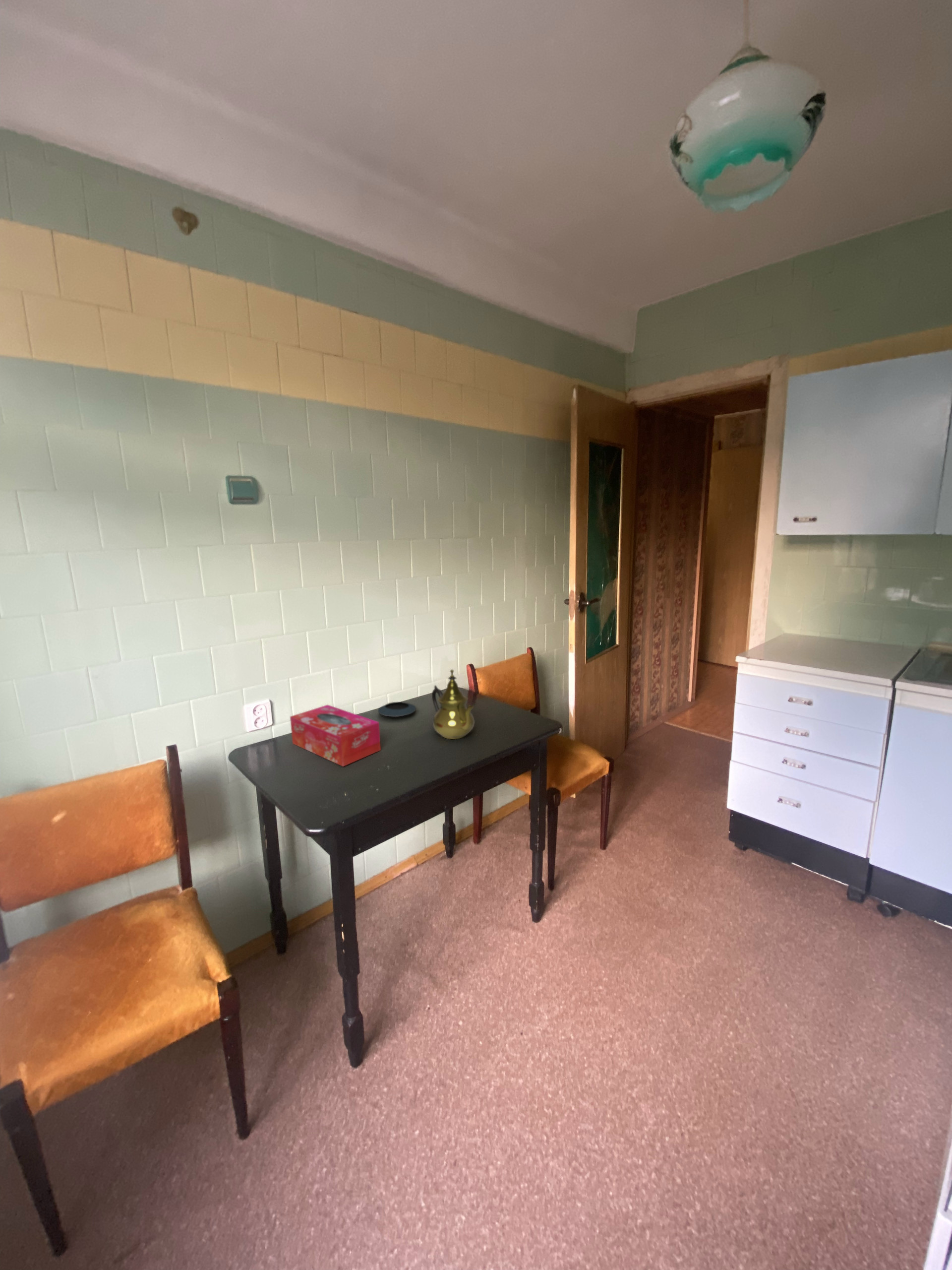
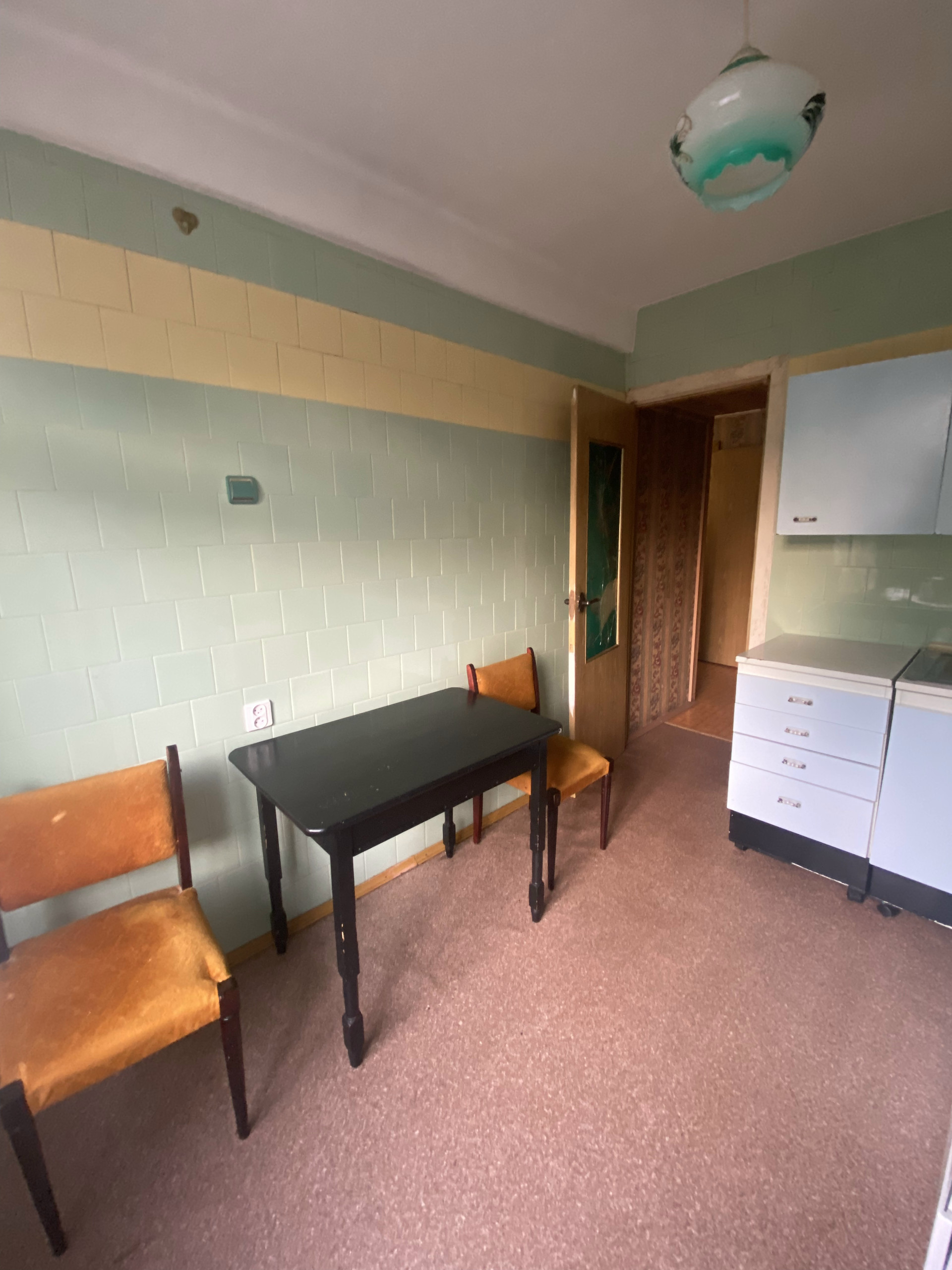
- teapot [431,669,475,740]
- saucer [377,701,416,717]
- tissue box [290,704,381,767]
